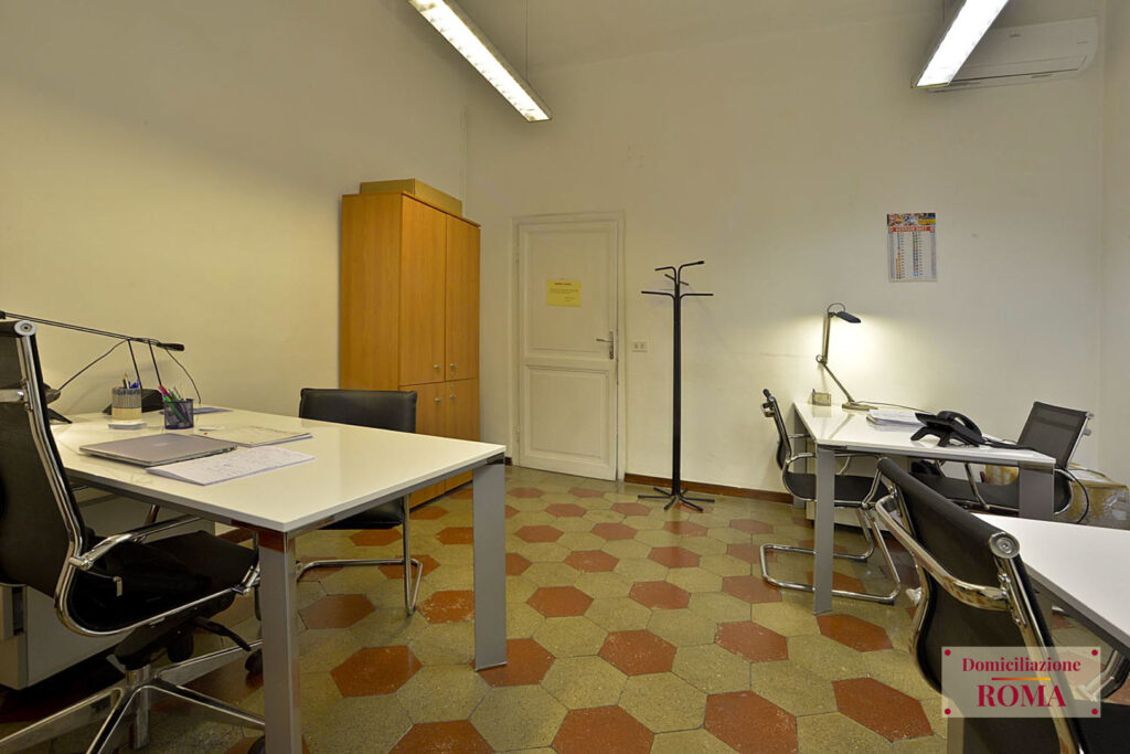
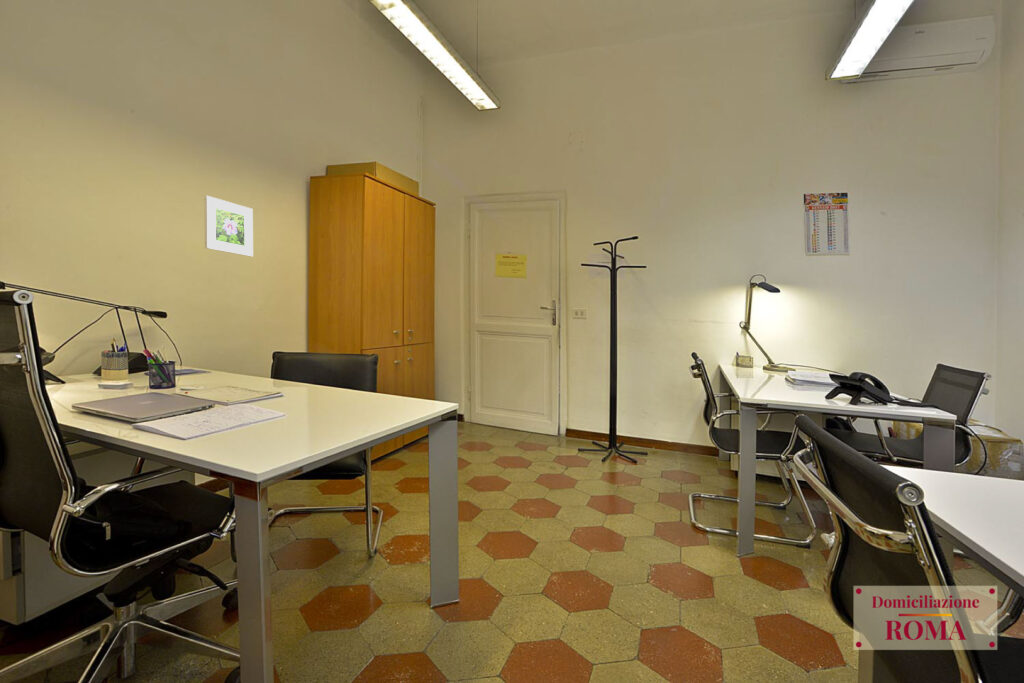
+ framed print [203,195,254,258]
